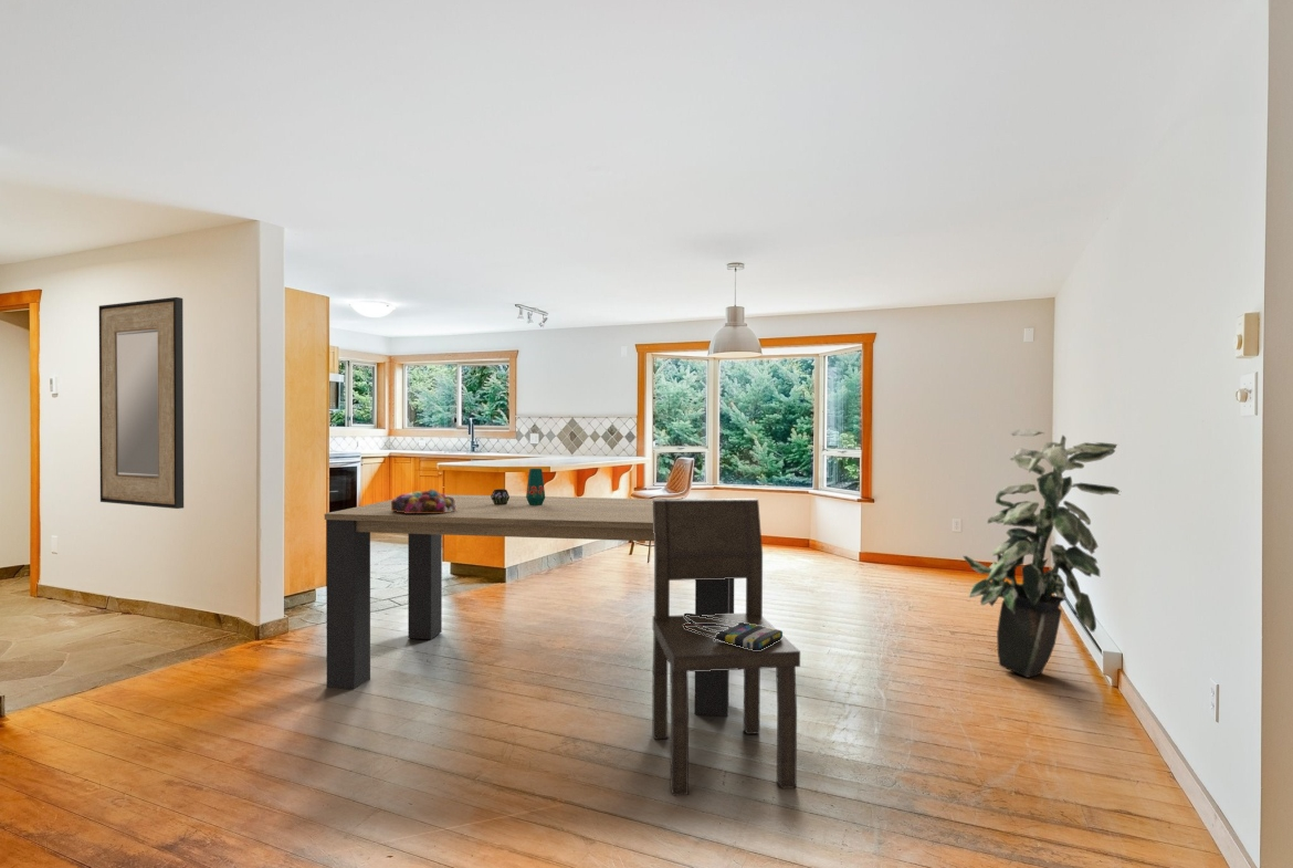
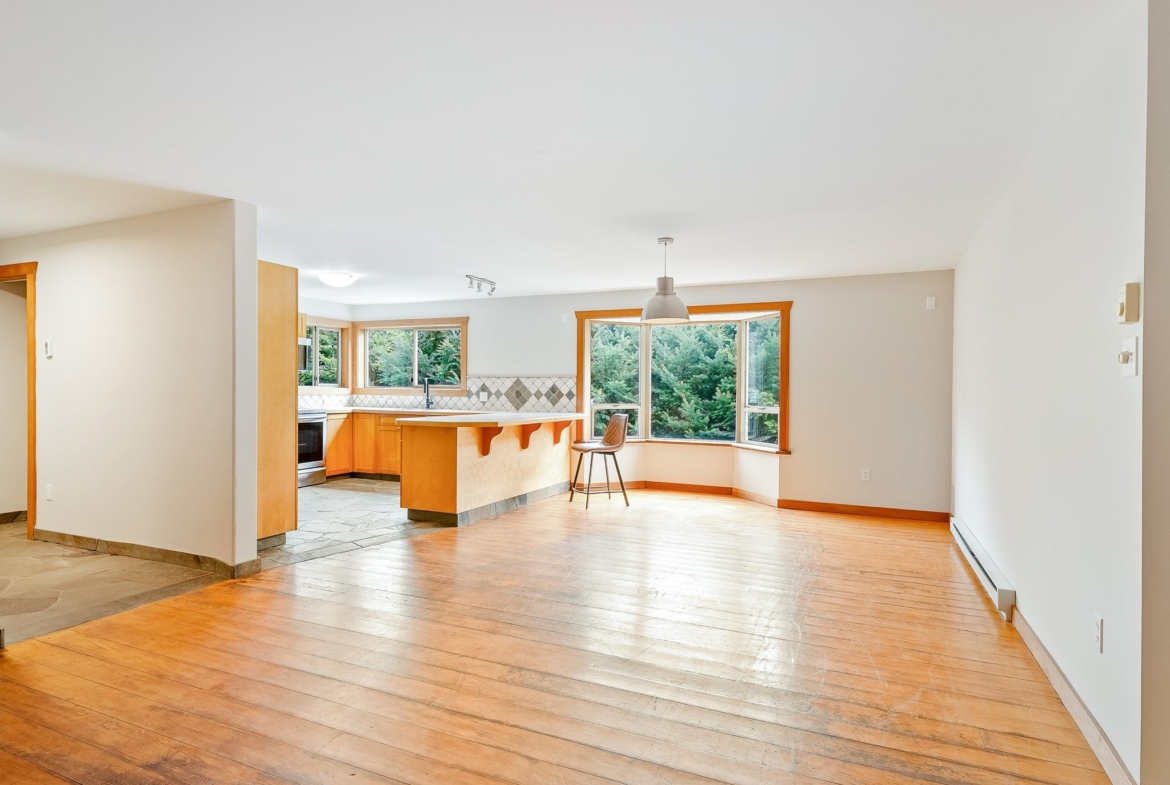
- dining chair [651,498,801,796]
- dining table [324,493,735,718]
- vase [490,468,546,505]
- indoor plant [961,428,1121,679]
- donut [391,488,456,513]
- home mirror [98,296,185,510]
- tote bag [683,613,784,650]
